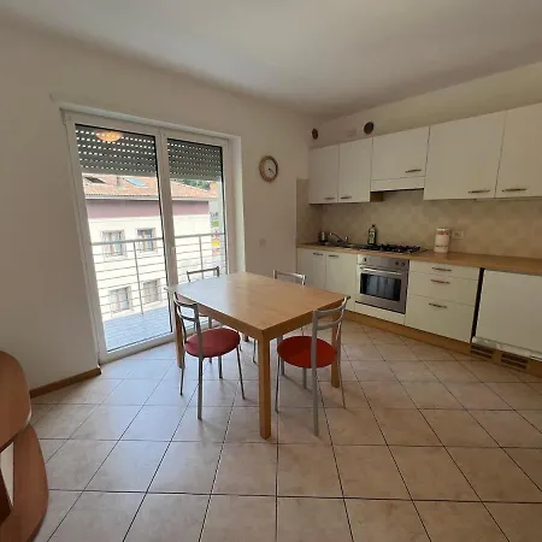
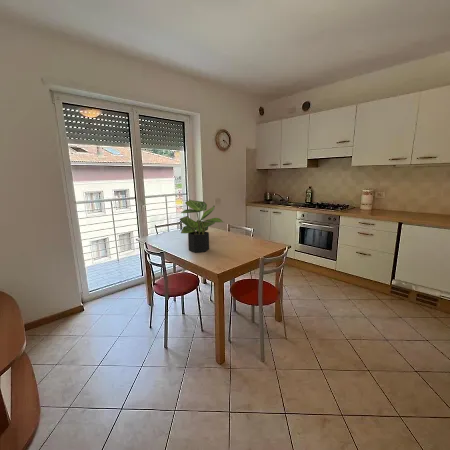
+ potted plant [179,199,224,253]
